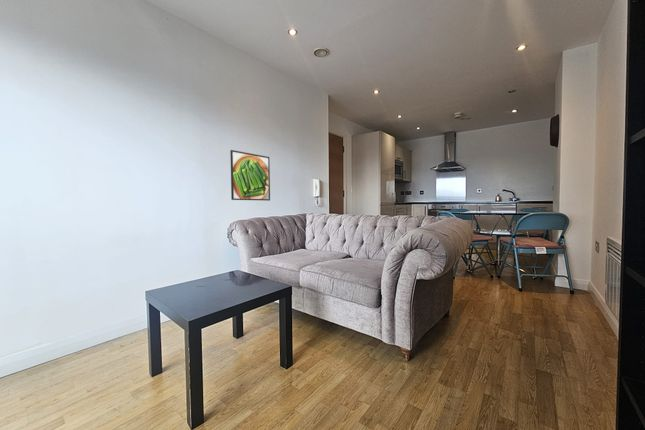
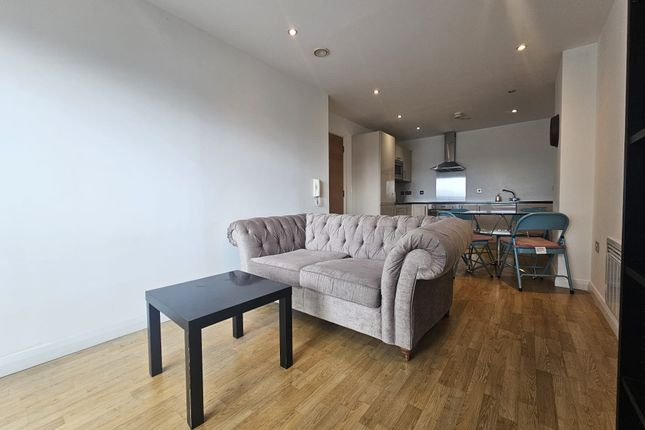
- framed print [229,149,271,202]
